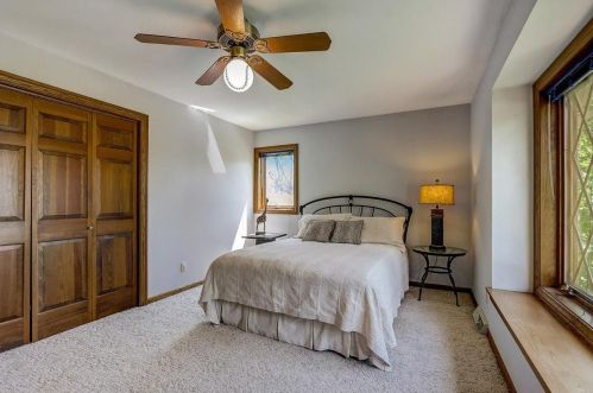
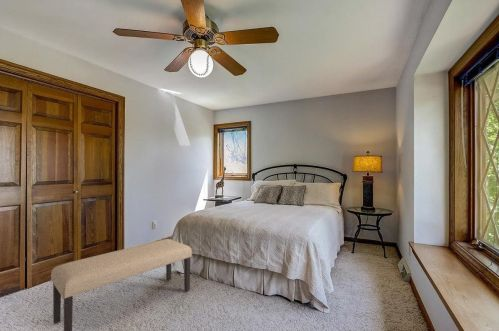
+ bench [50,238,193,331]
